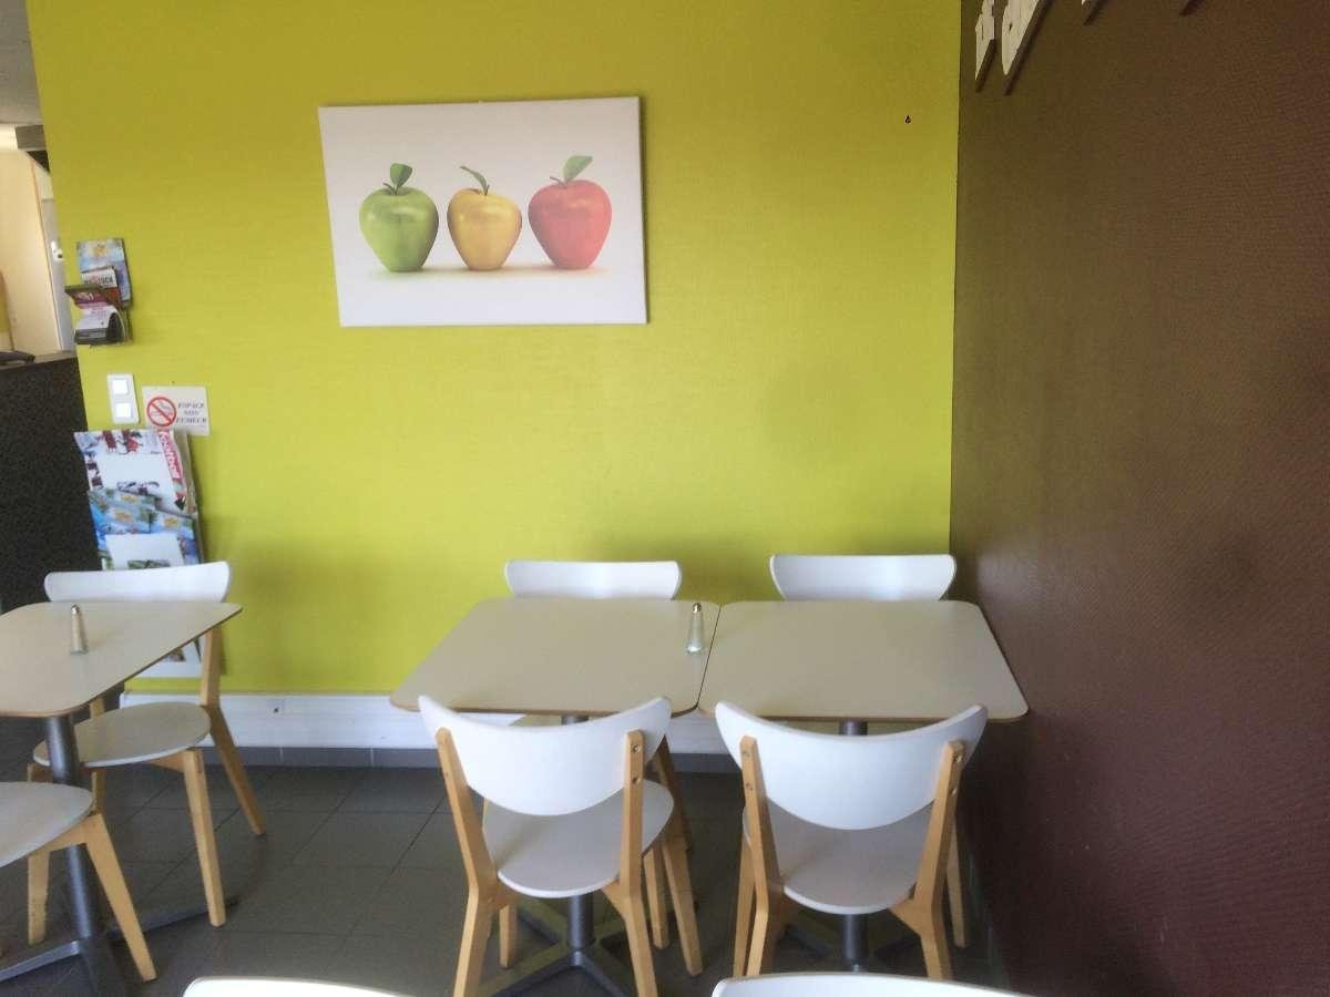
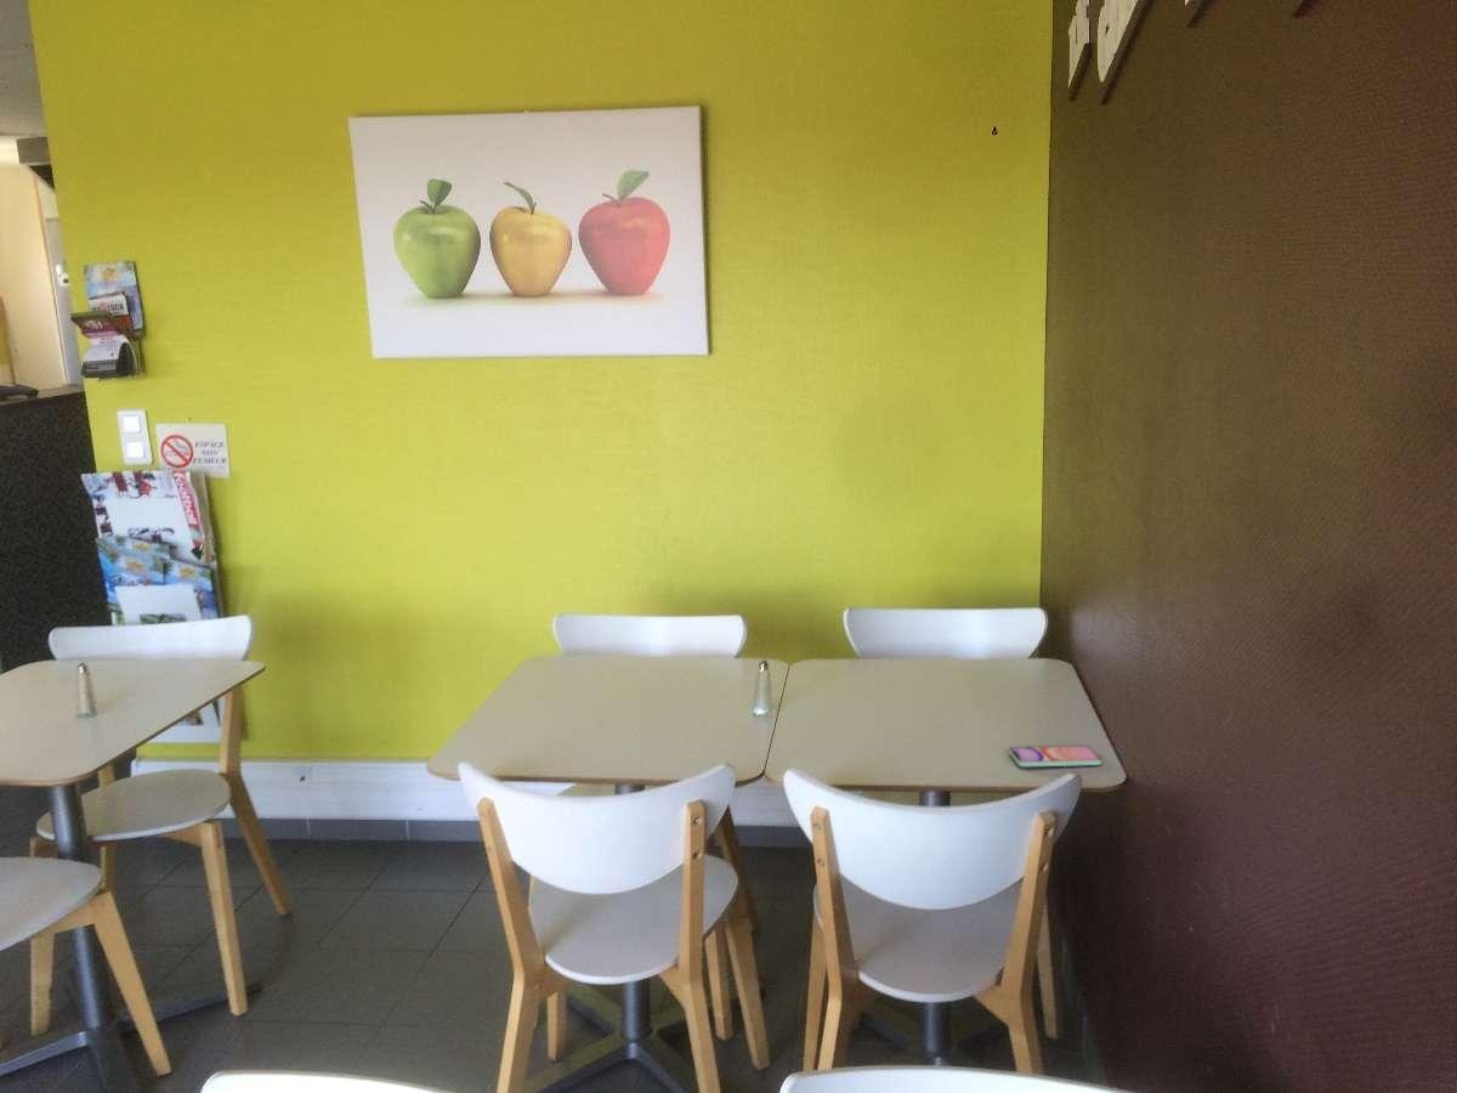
+ smartphone [1008,744,1102,768]
